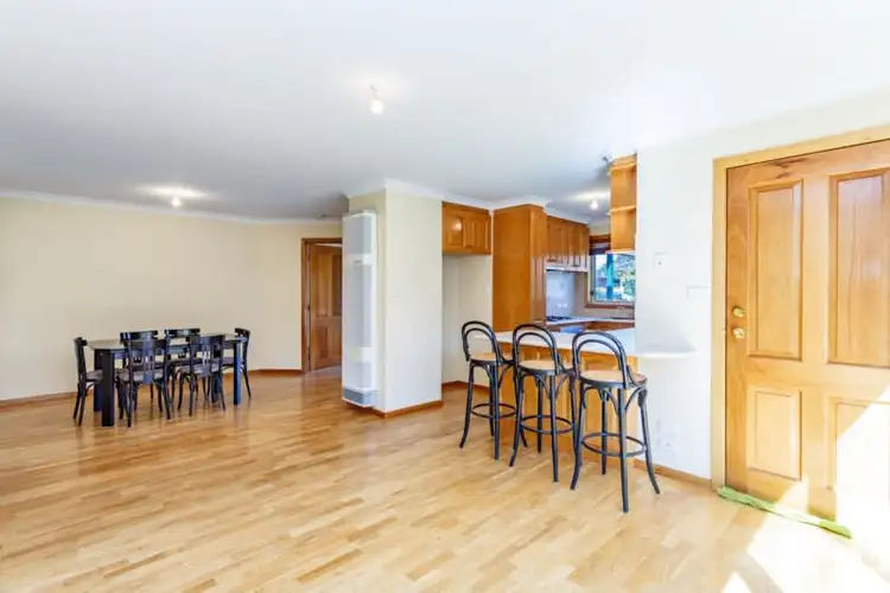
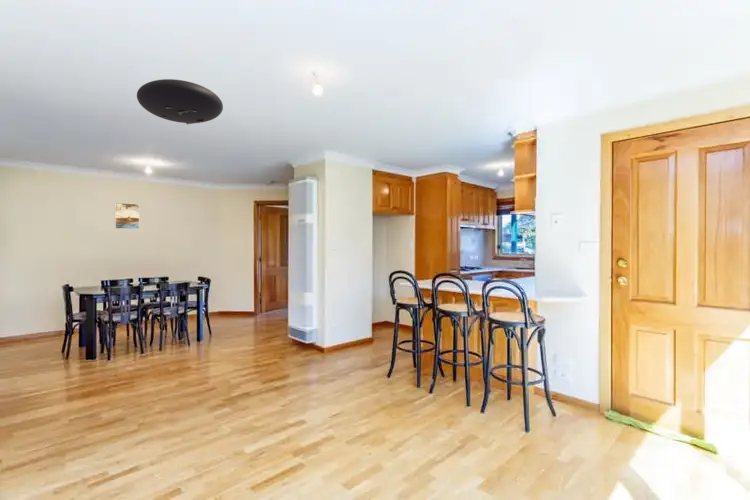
+ ceiling light [136,78,224,125]
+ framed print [114,202,140,230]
